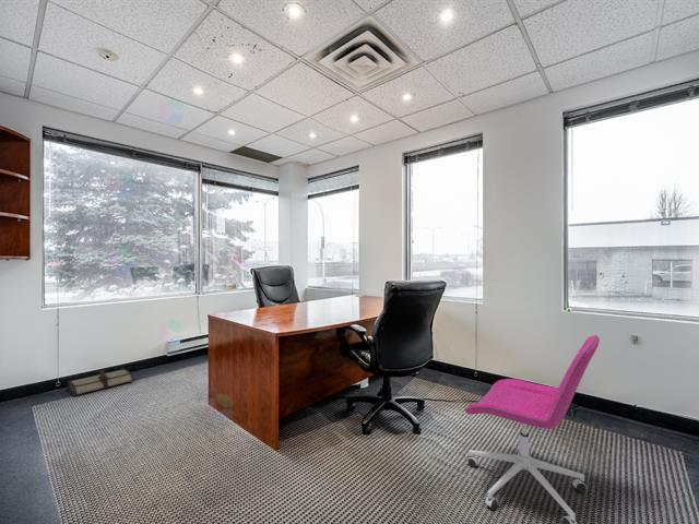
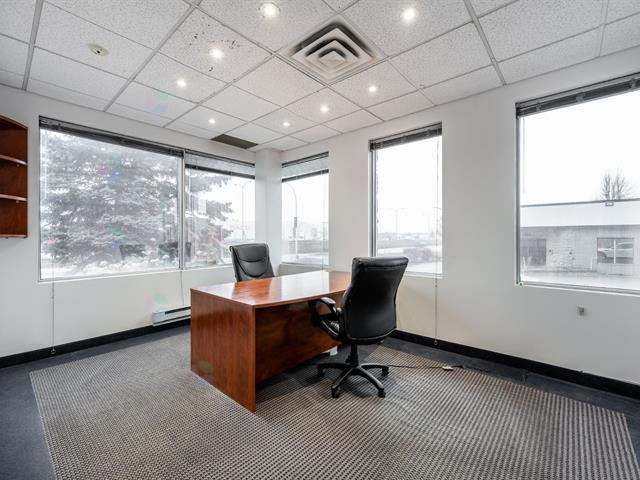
- tool roll [66,368,134,396]
- office chair [463,334,601,524]
